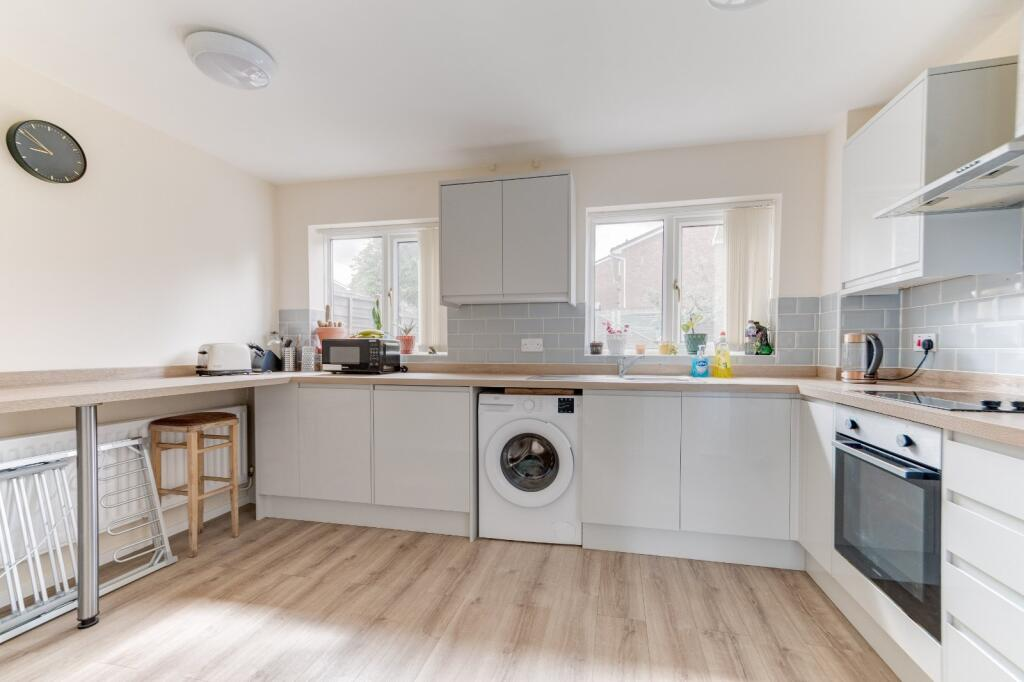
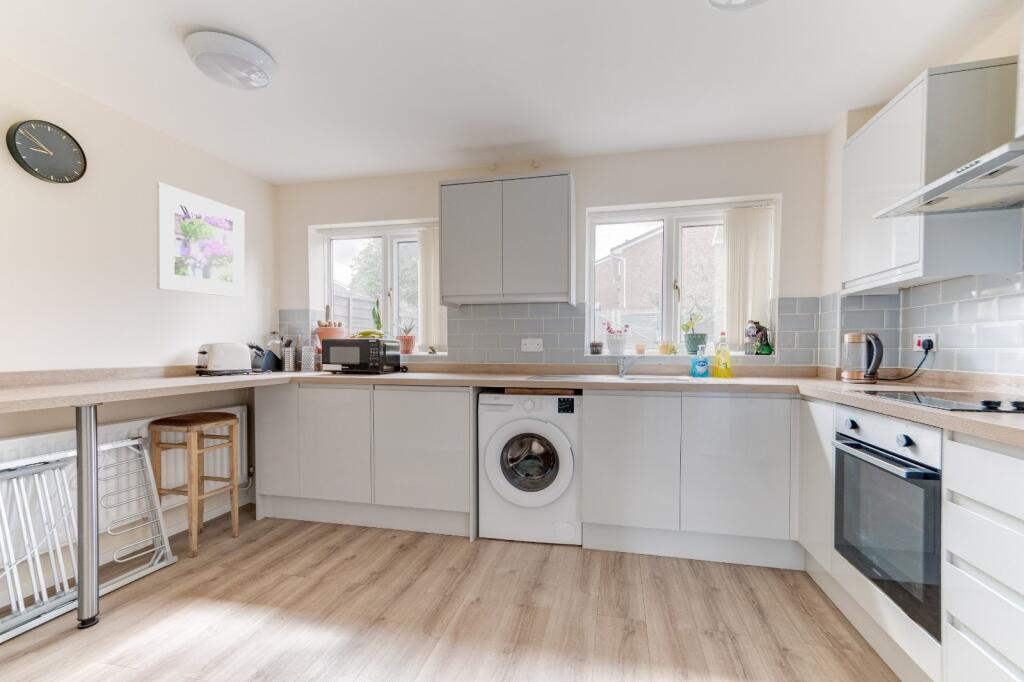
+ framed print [156,181,246,299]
